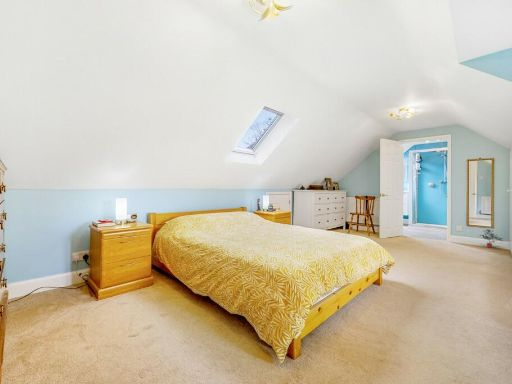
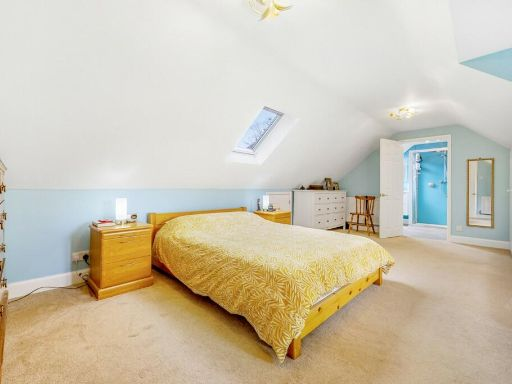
- potted plant [480,228,504,249]
